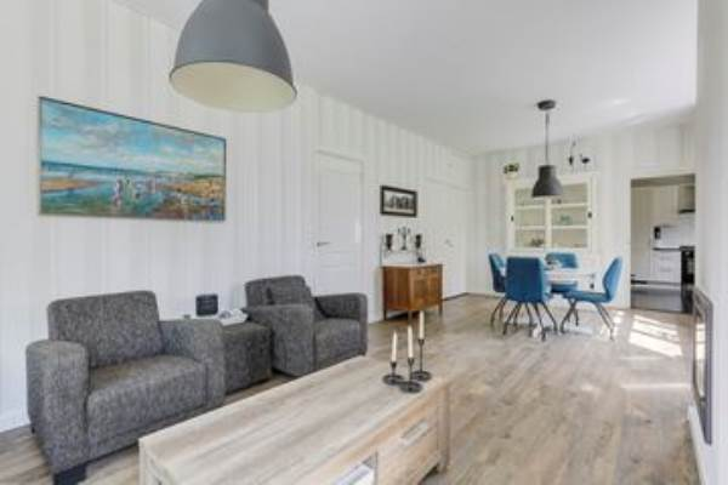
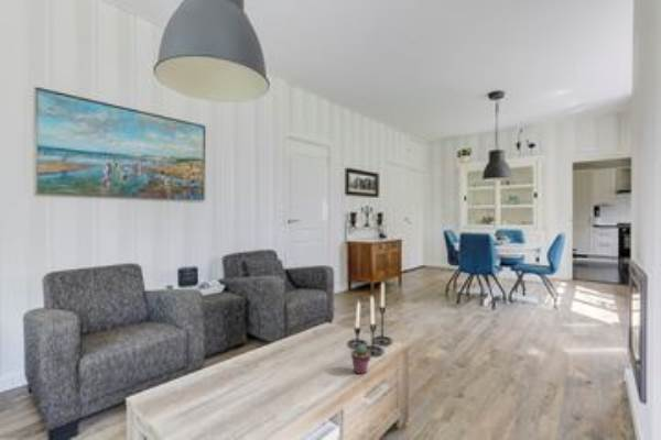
+ potted succulent [350,343,372,375]
